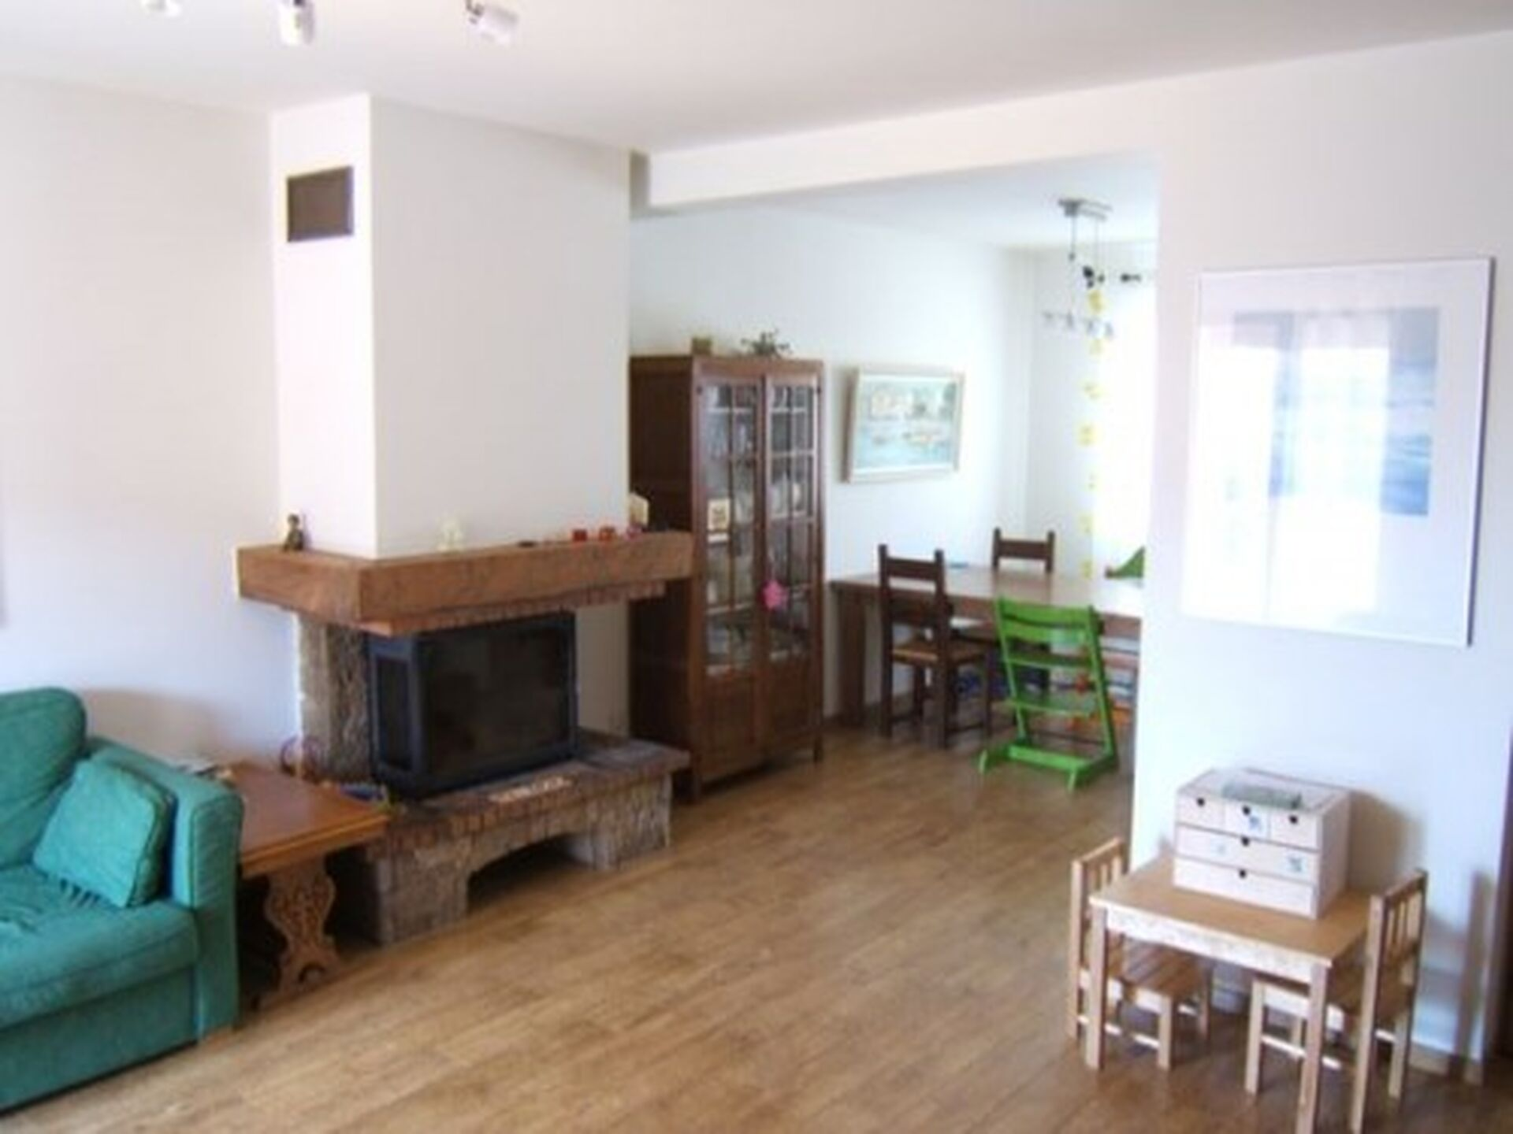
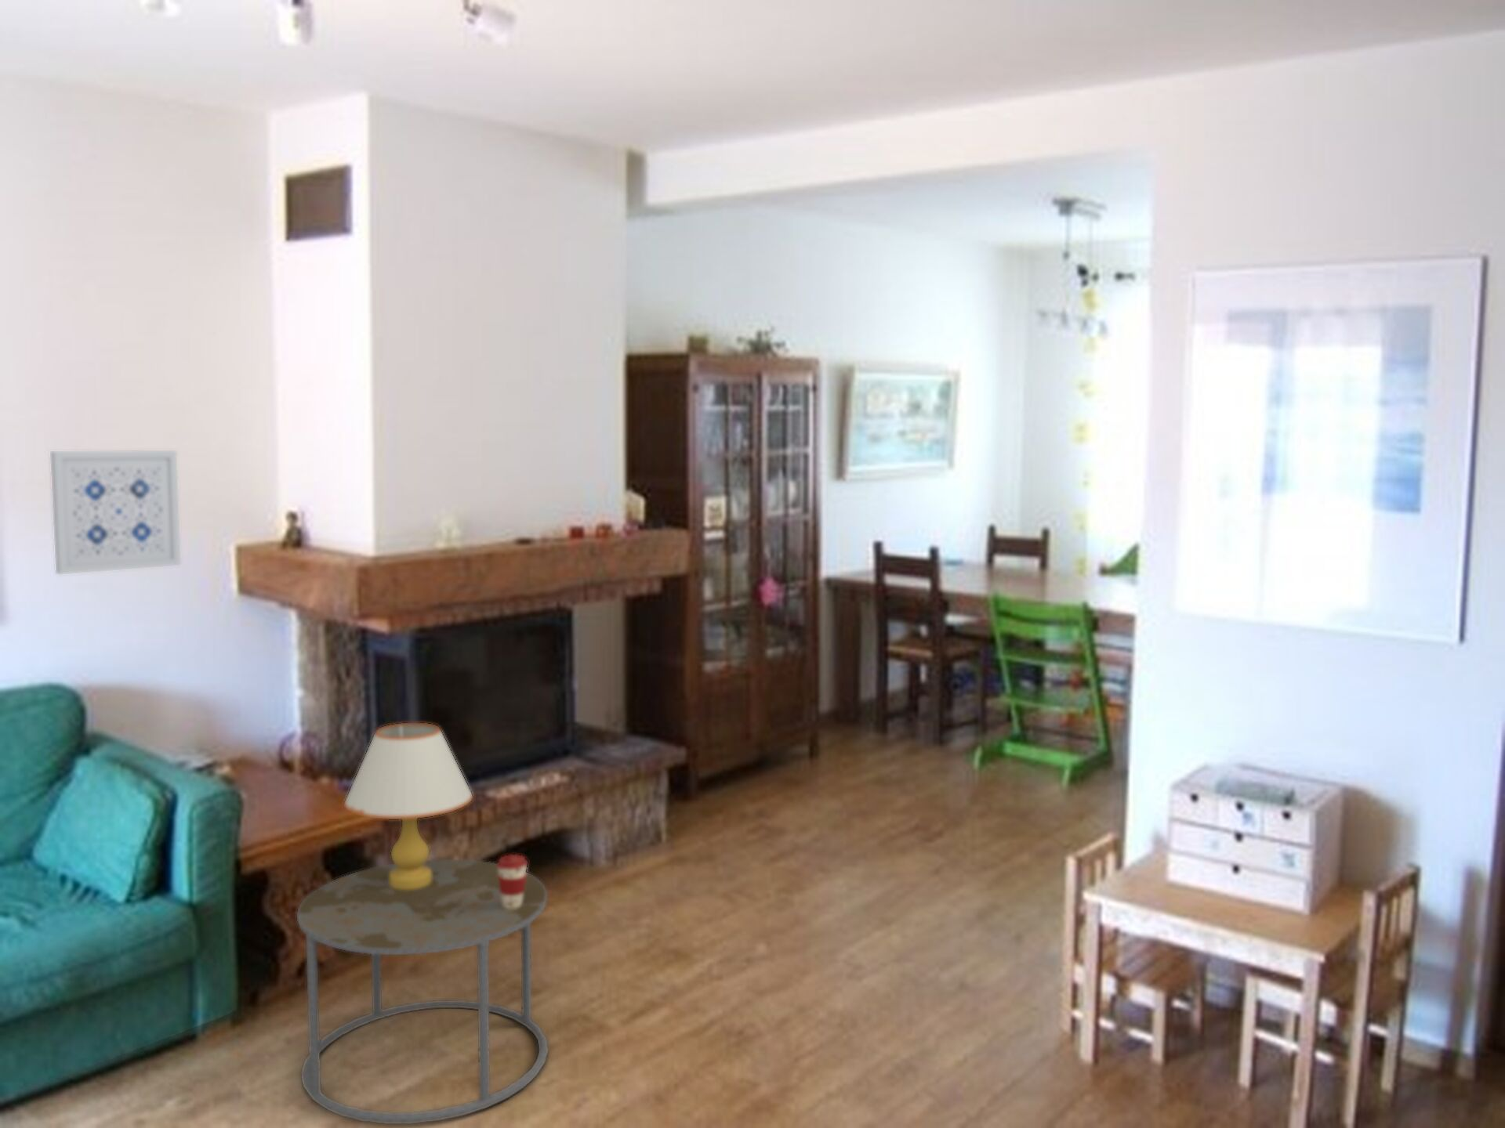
+ wall art [50,449,181,575]
+ side table [296,859,550,1124]
+ table lamp [344,723,474,890]
+ coffee cup [497,854,529,909]
